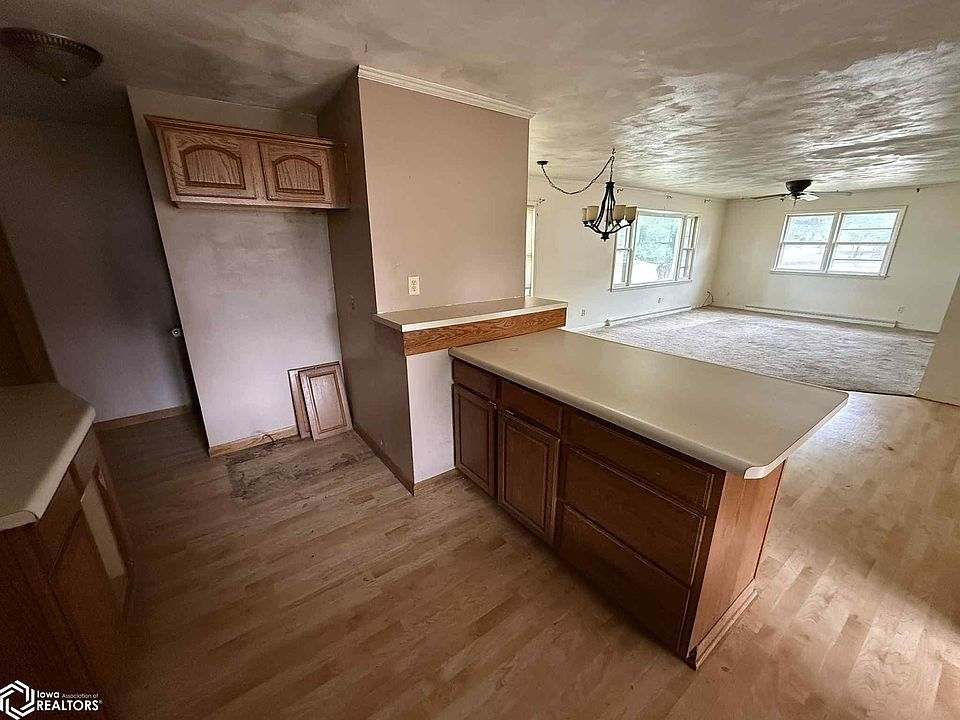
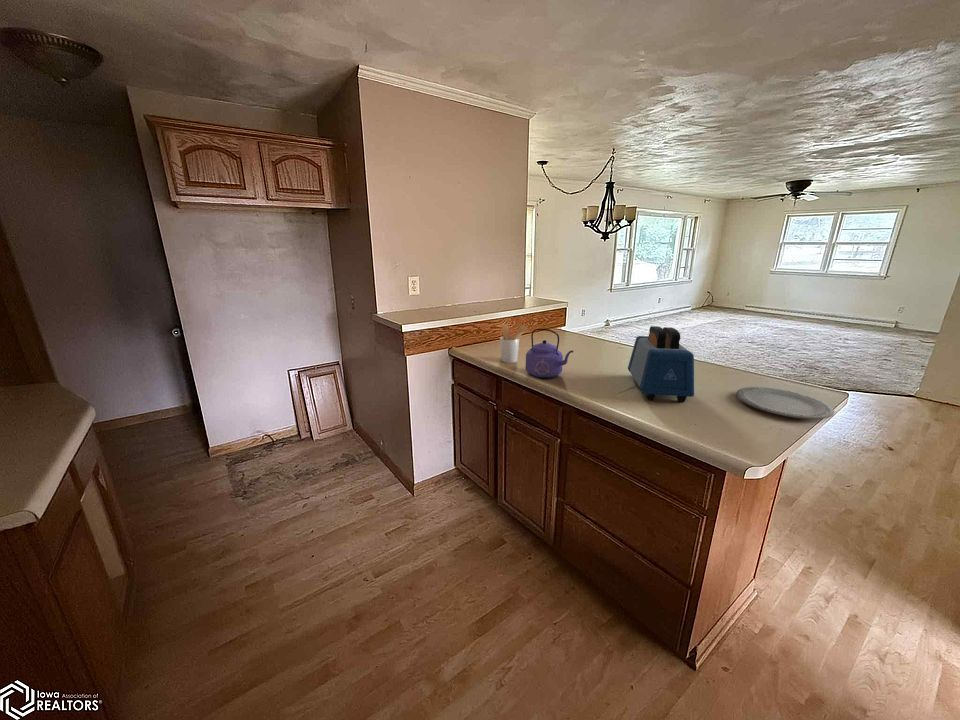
+ kettle [524,328,574,379]
+ utensil holder [499,323,528,364]
+ toaster [627,325,695,403]
+ plate [735,386,835,420]
